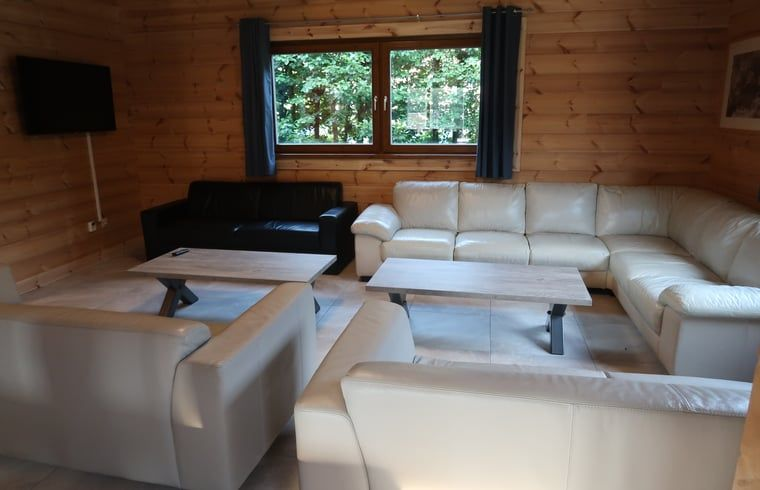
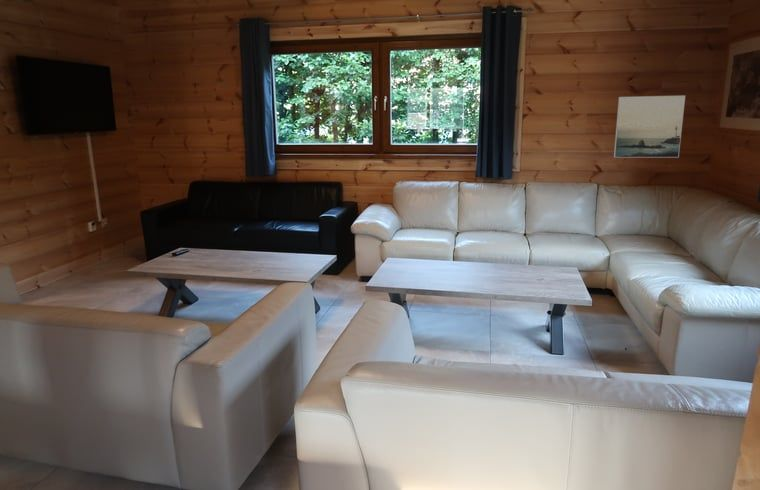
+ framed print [613,95,686,159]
